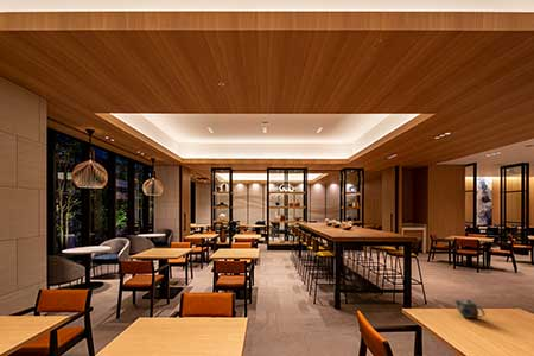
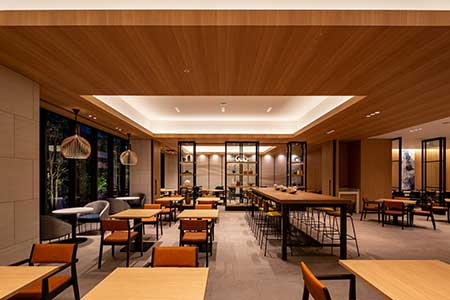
- chinaware [453,298,485,319]
